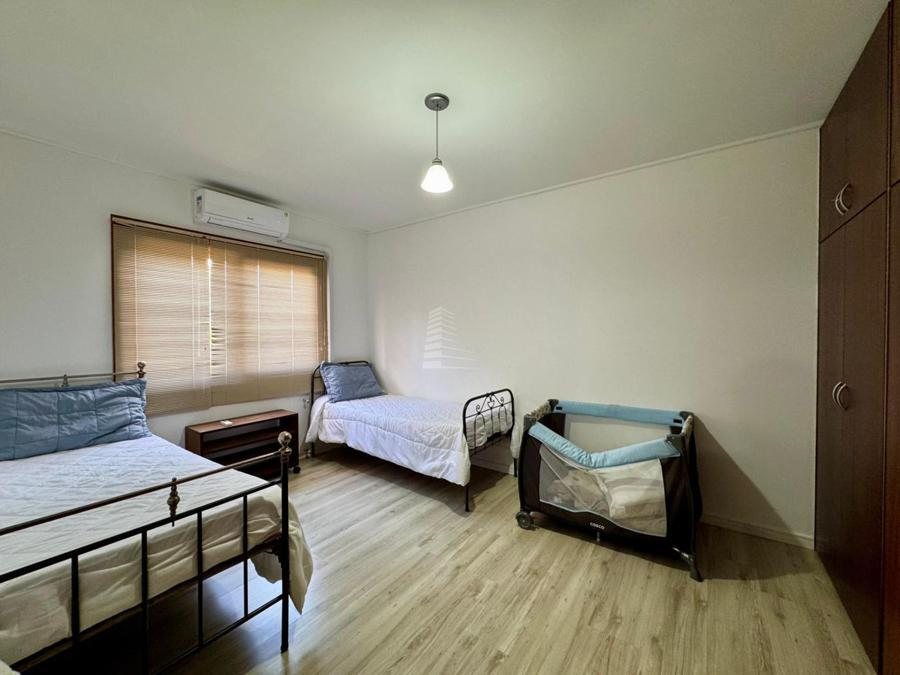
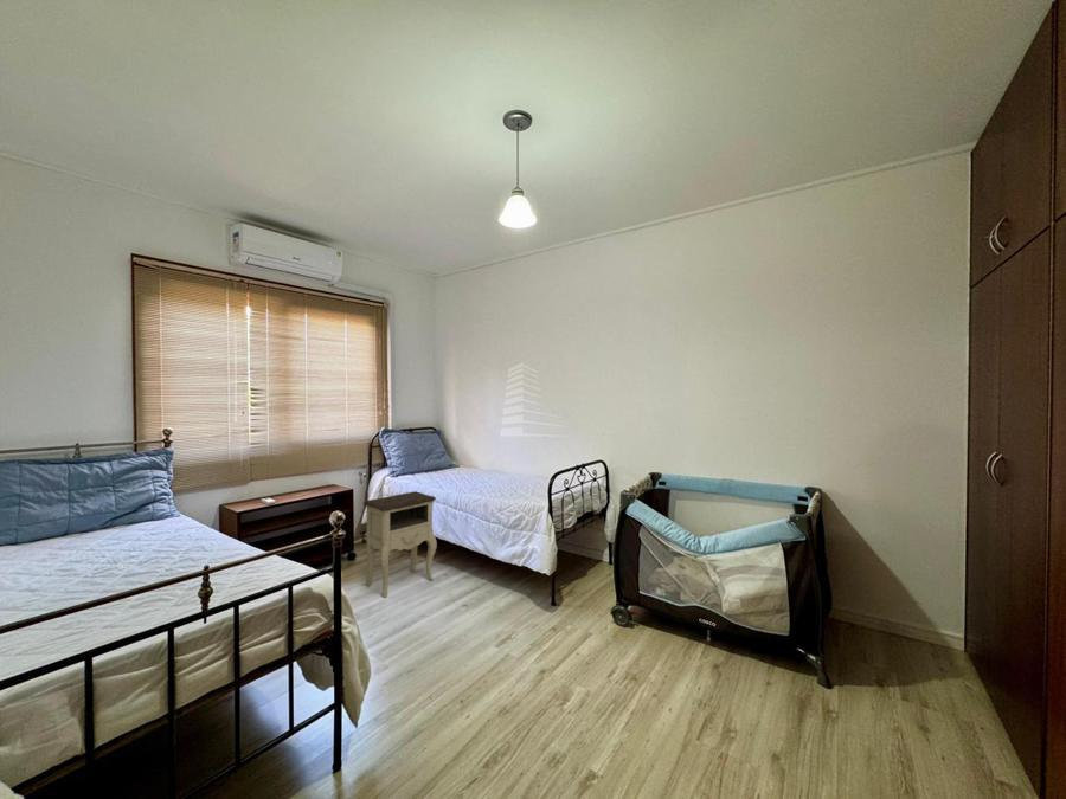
+ nightstand [362,490,438,599]
